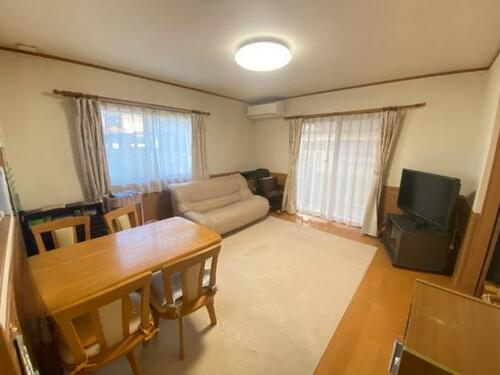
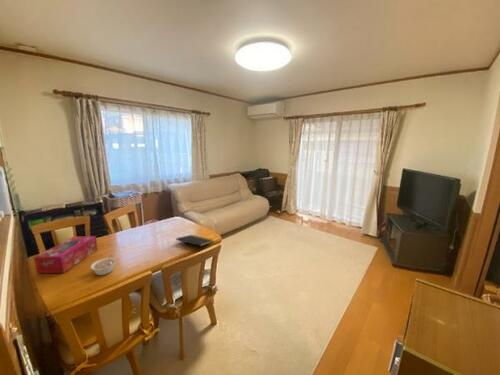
+ notepad [175,234,215,252]
+ tissue box [33,235,99,274]
+ legume [90,253,117,276]
